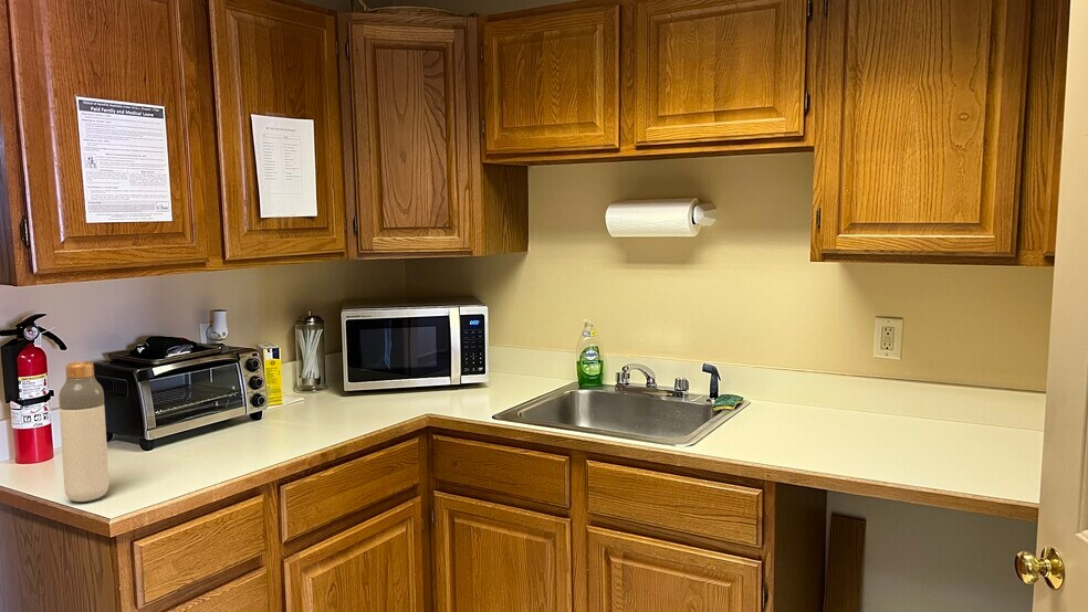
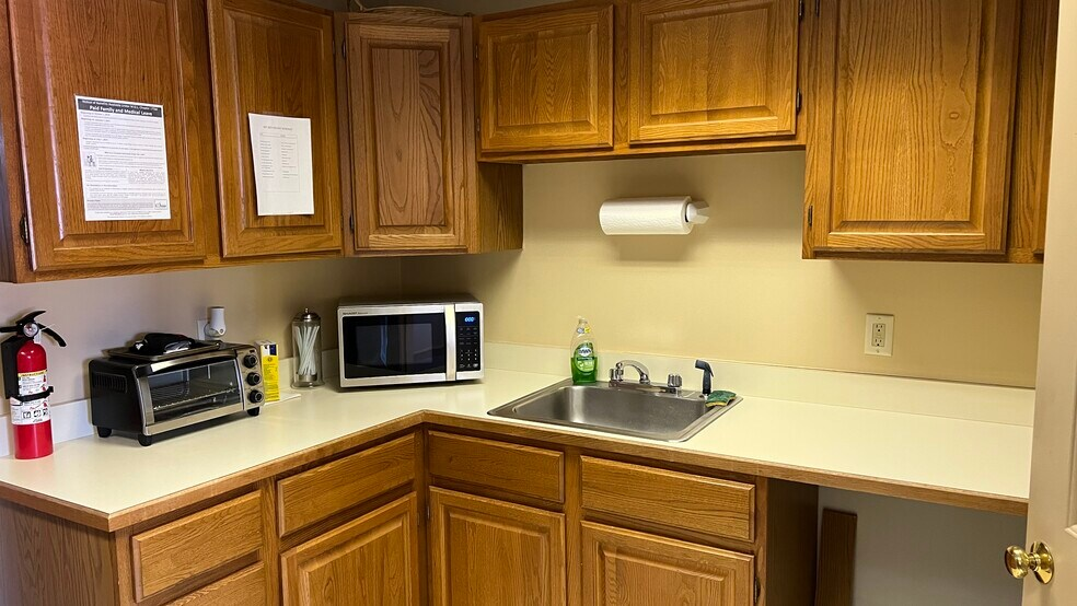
- bottle [57,360,111,503]
